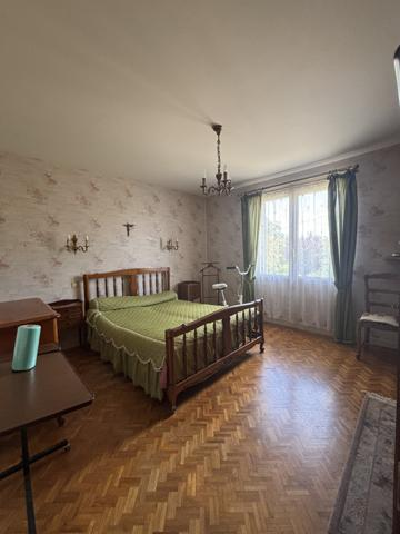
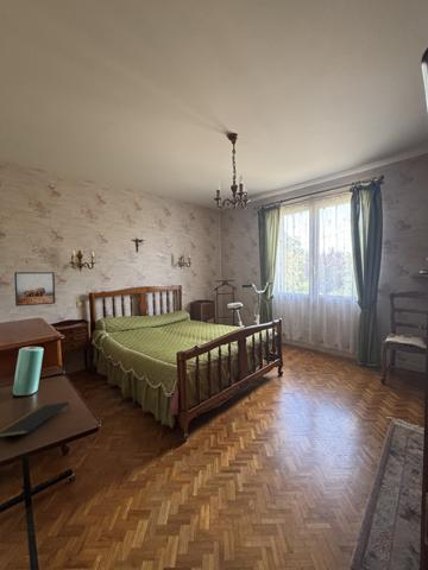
+ notepad [0,400,71,438]
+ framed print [13,271,56,308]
